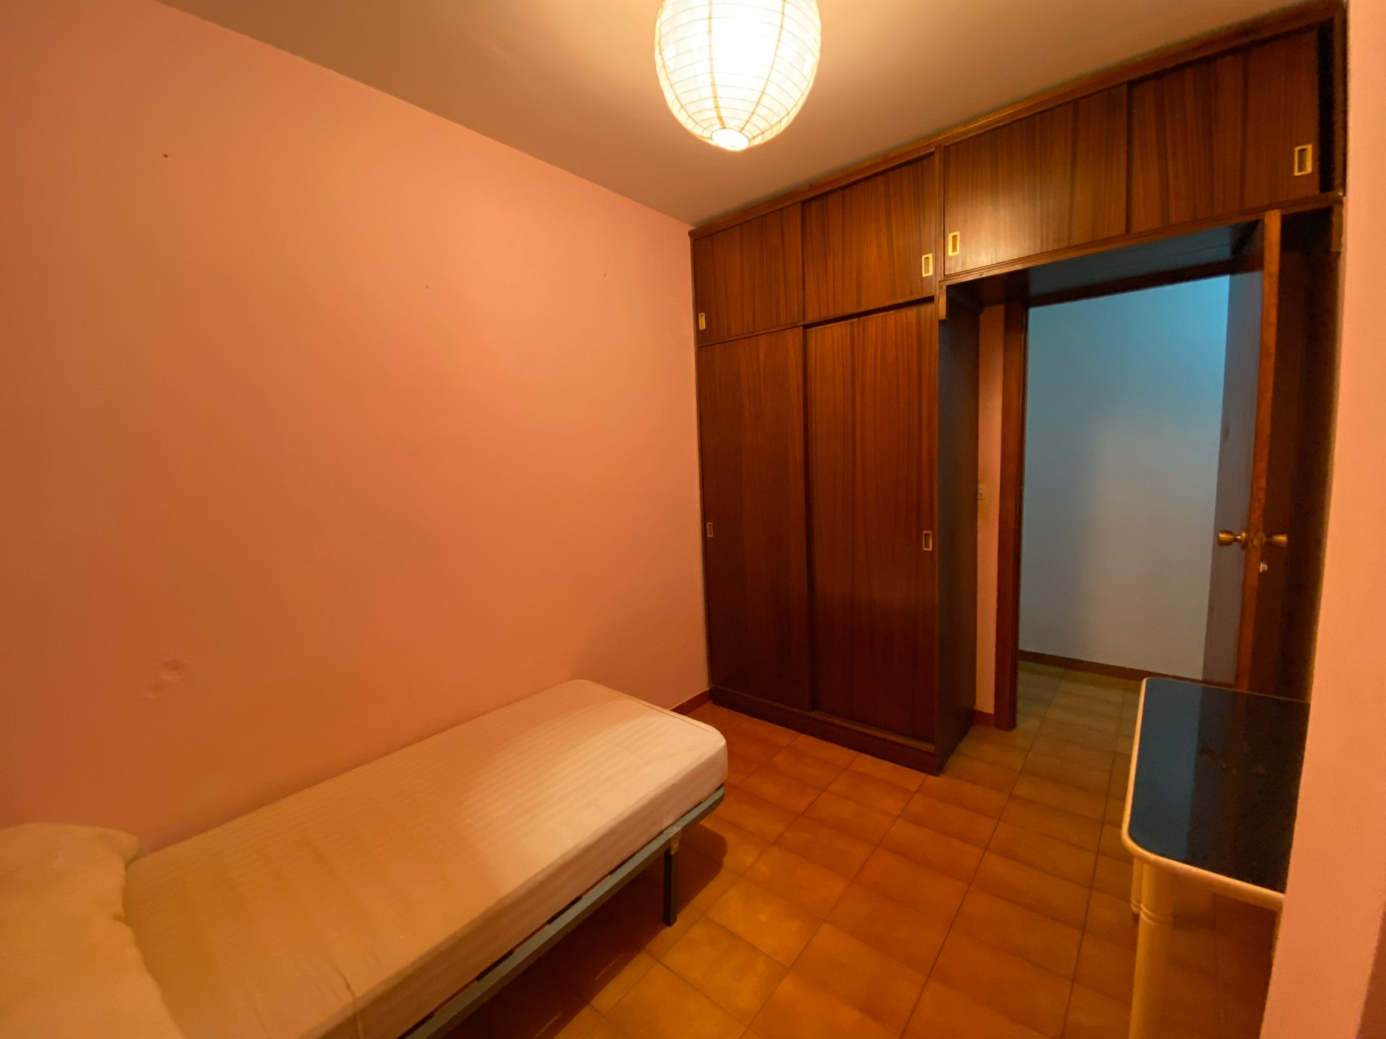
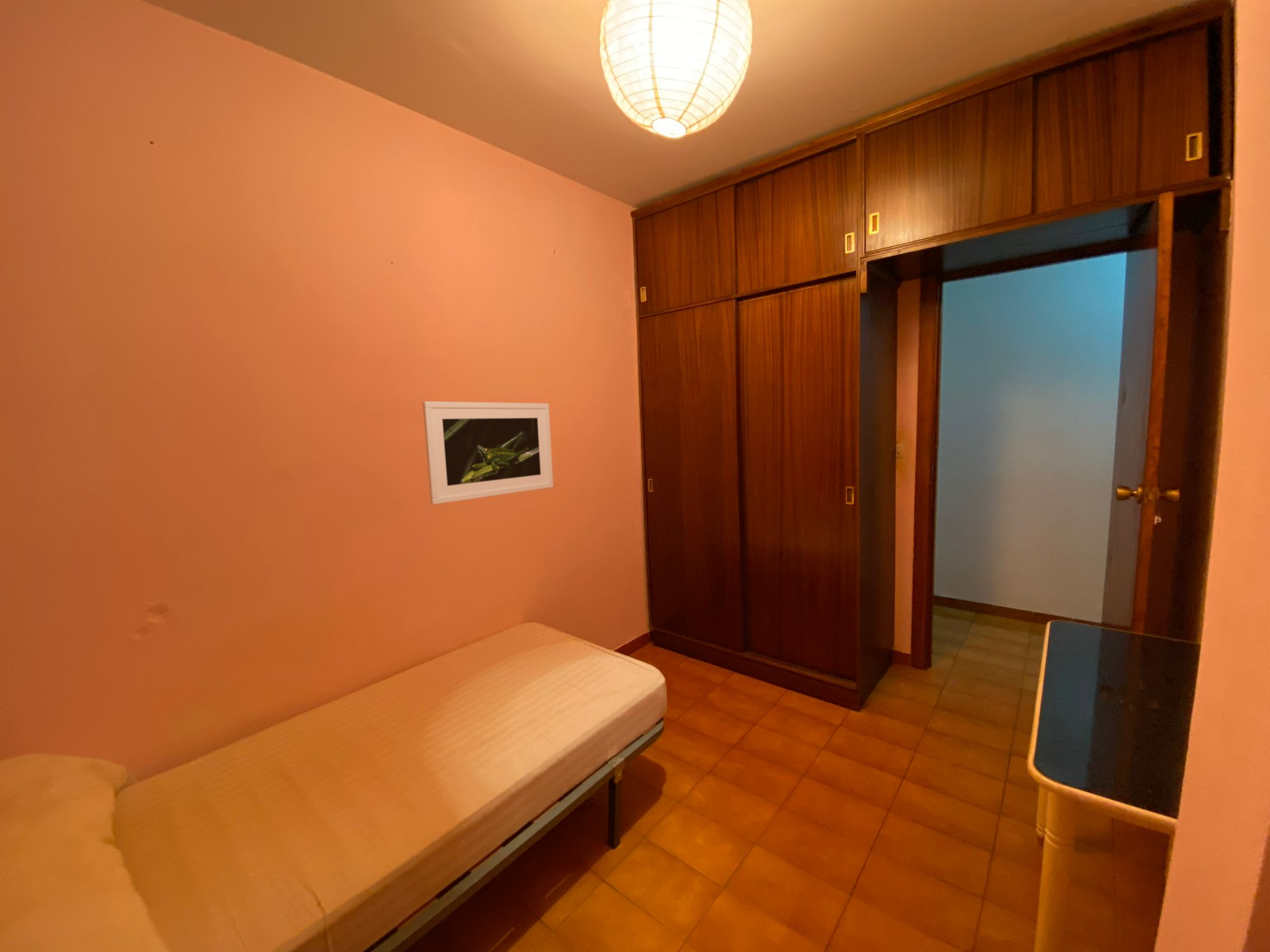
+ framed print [422,401,554,505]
